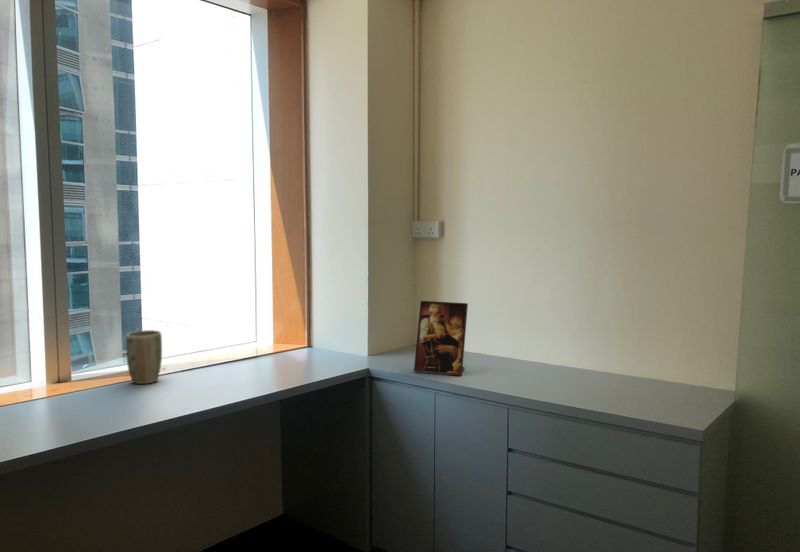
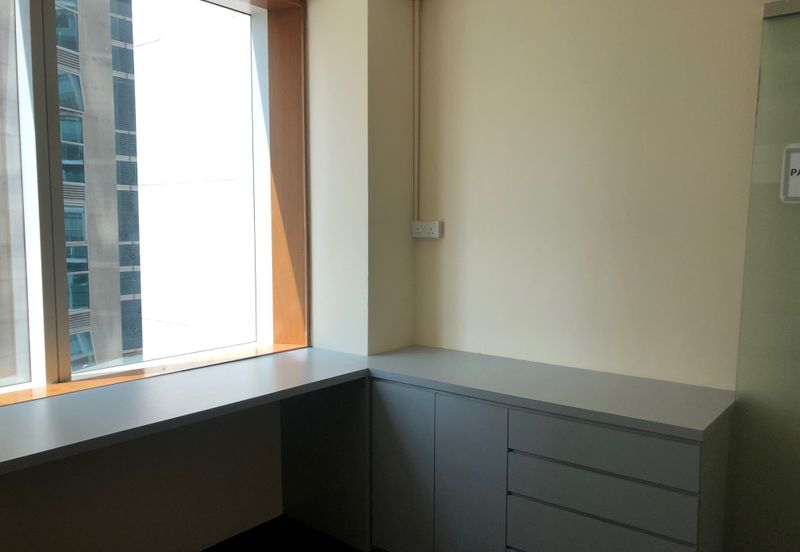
- picture frame [413,300,469,377]
- plant pot [125,329,163,385]
